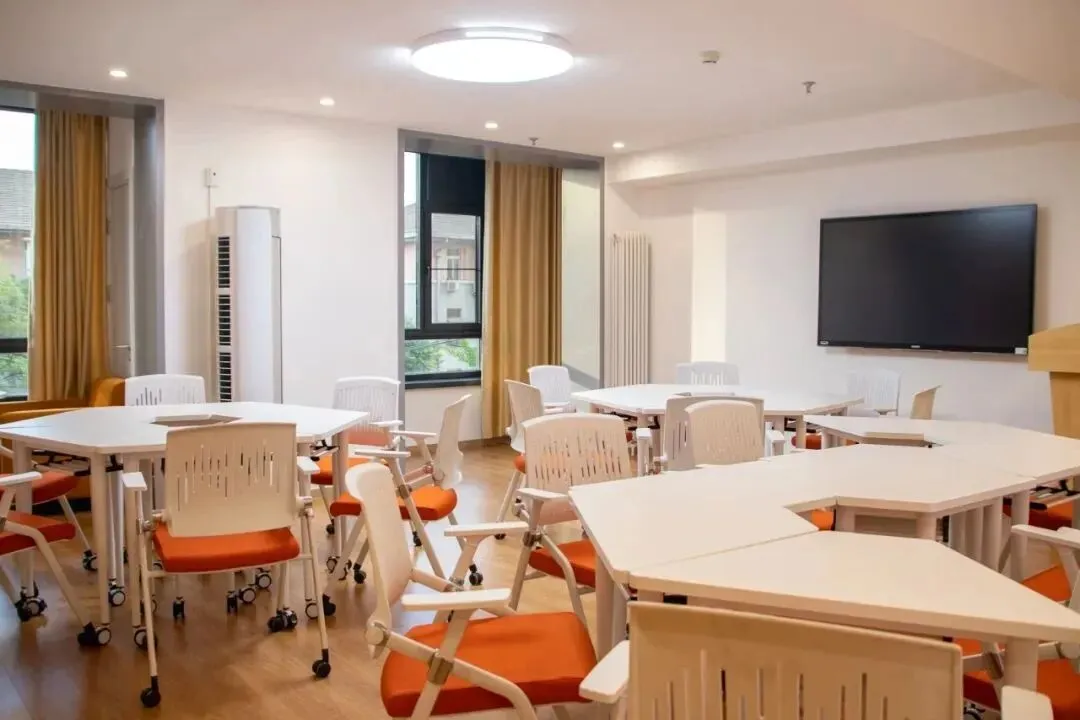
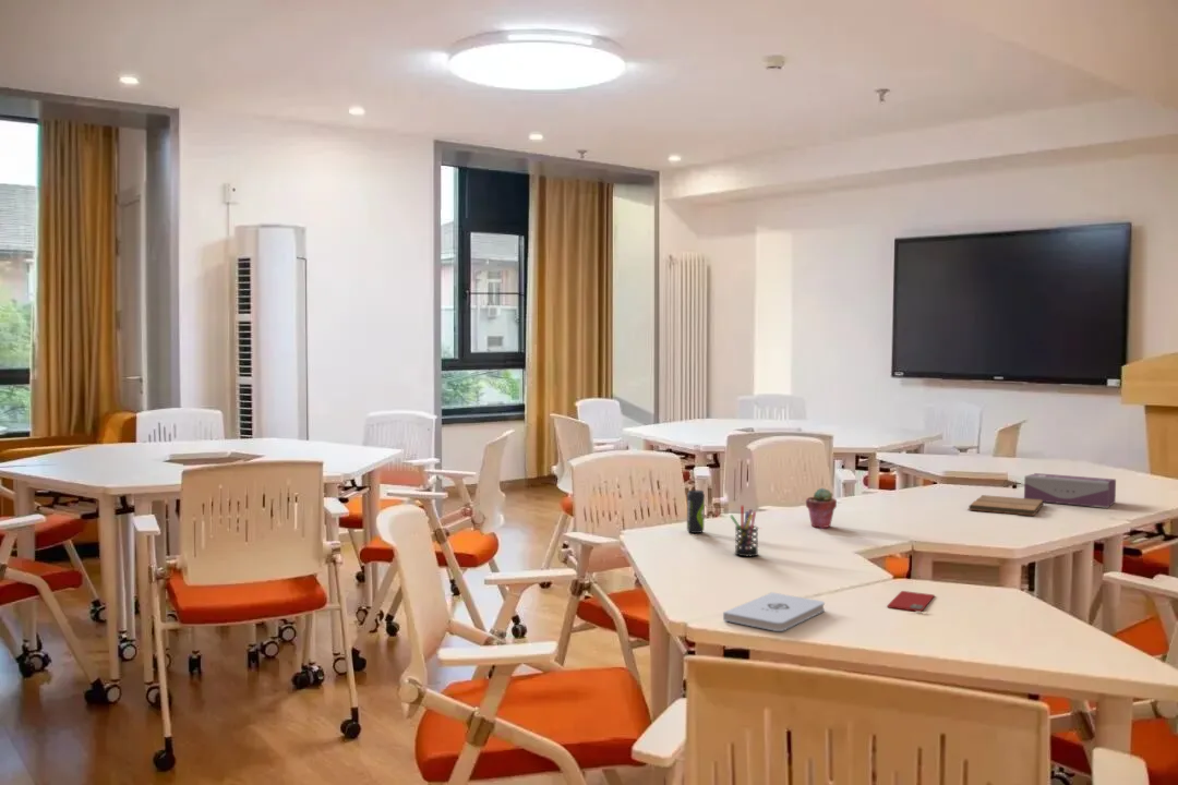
+ beverage can [686,490,706,534]
+ book [967,494,1045,517]
+ pen holder [729,505,759,557]
+ notepad [722,591,826,632]
+ tissue box [1023,472,1117,509]
+ potted succulent [805,487,838,530]
+ smartphone [886,590,936,613]
